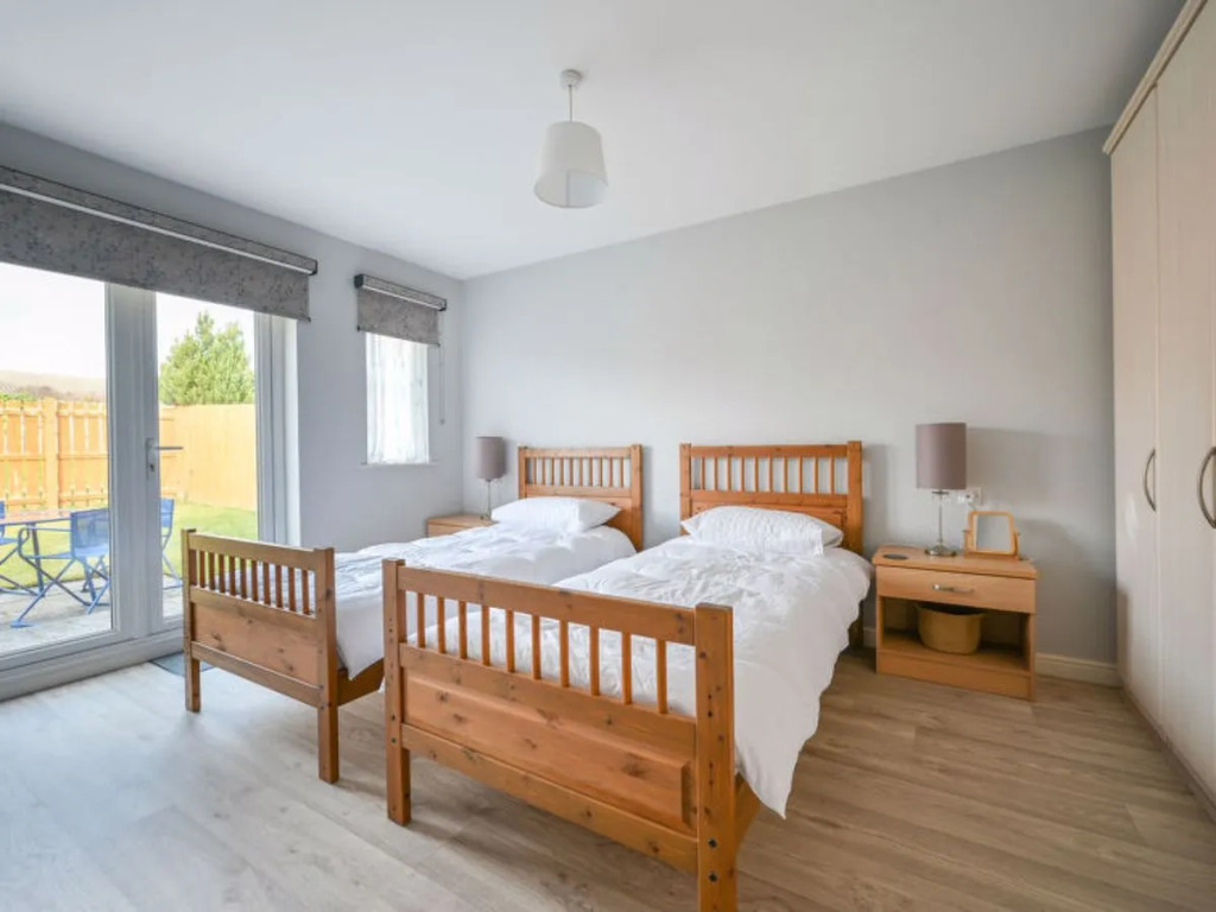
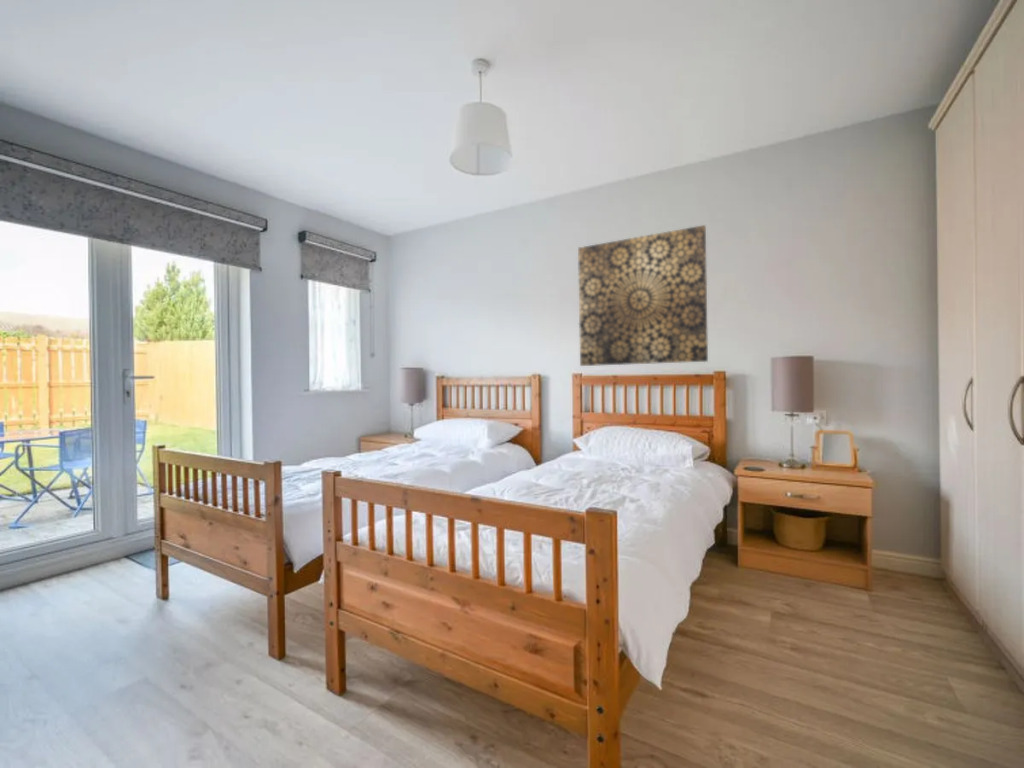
+ wall art [577,224,709,367]
